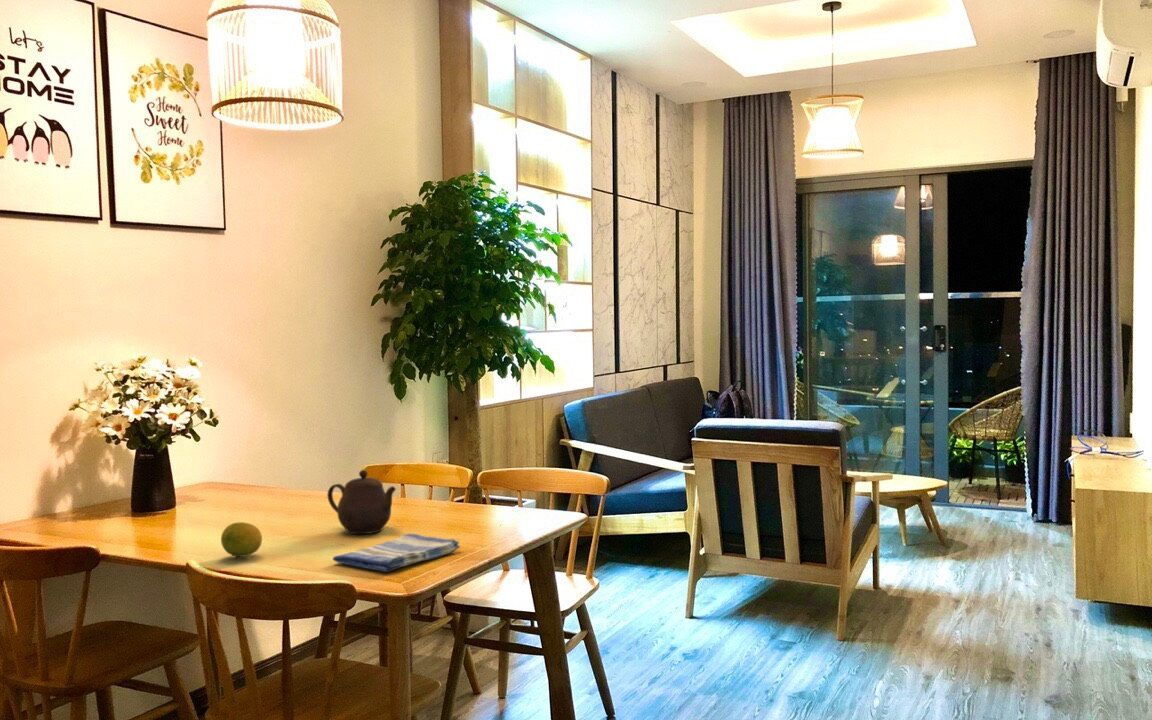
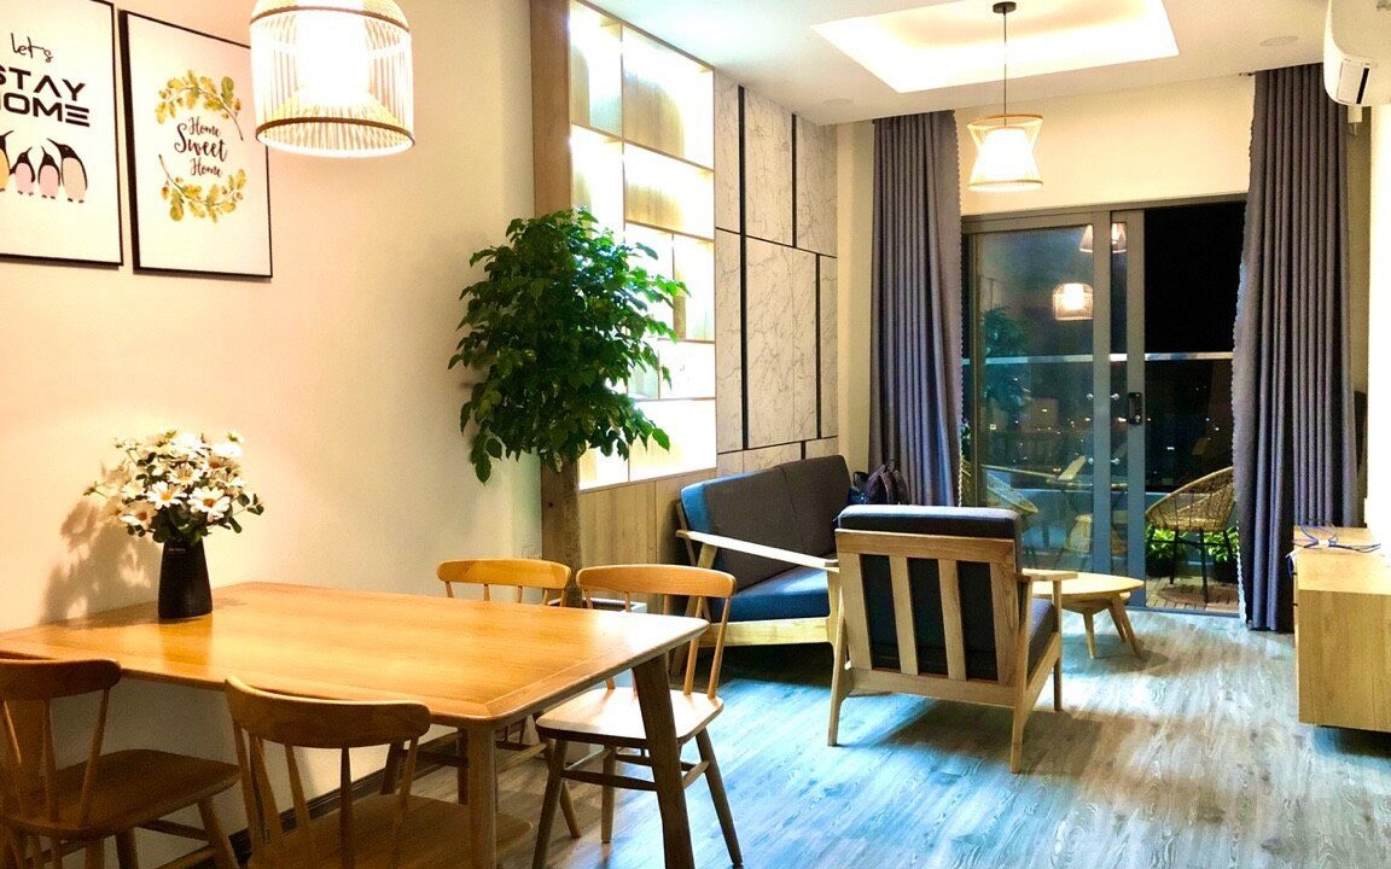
- teapot [326,469,397,535]
- fruit [220,521,263,558]
- dish towel [332,532,461,573]
